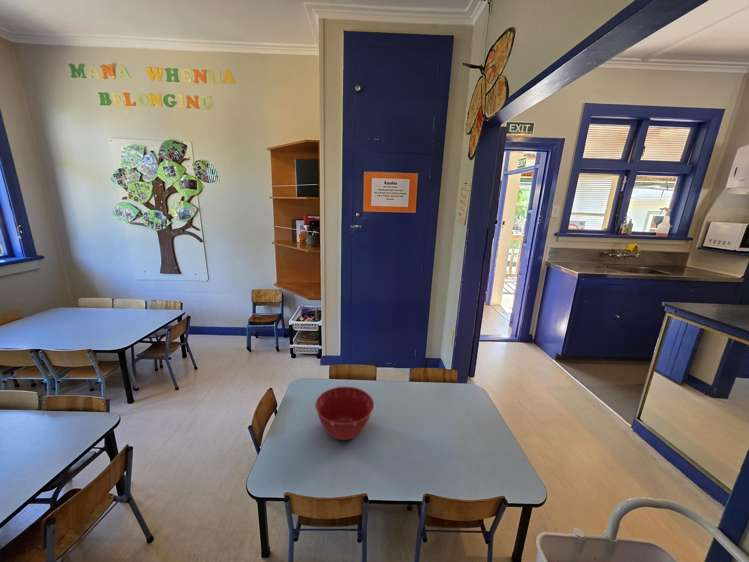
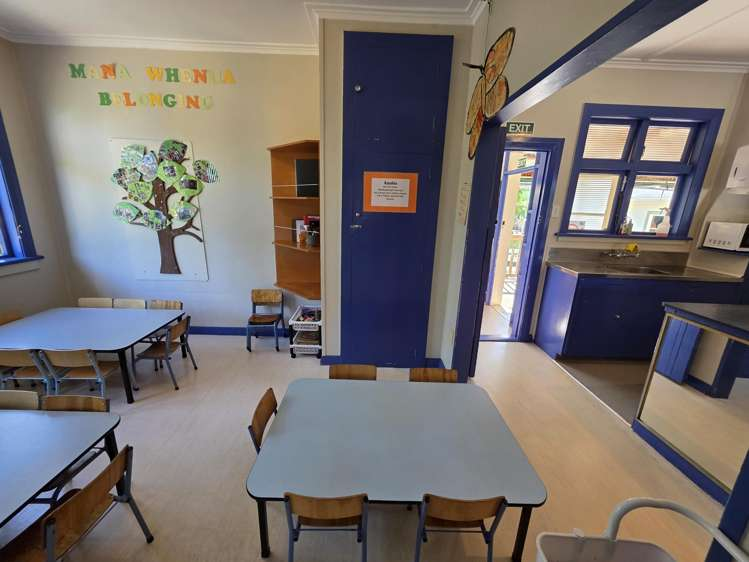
- mixing bowl [314,386,375,441]
